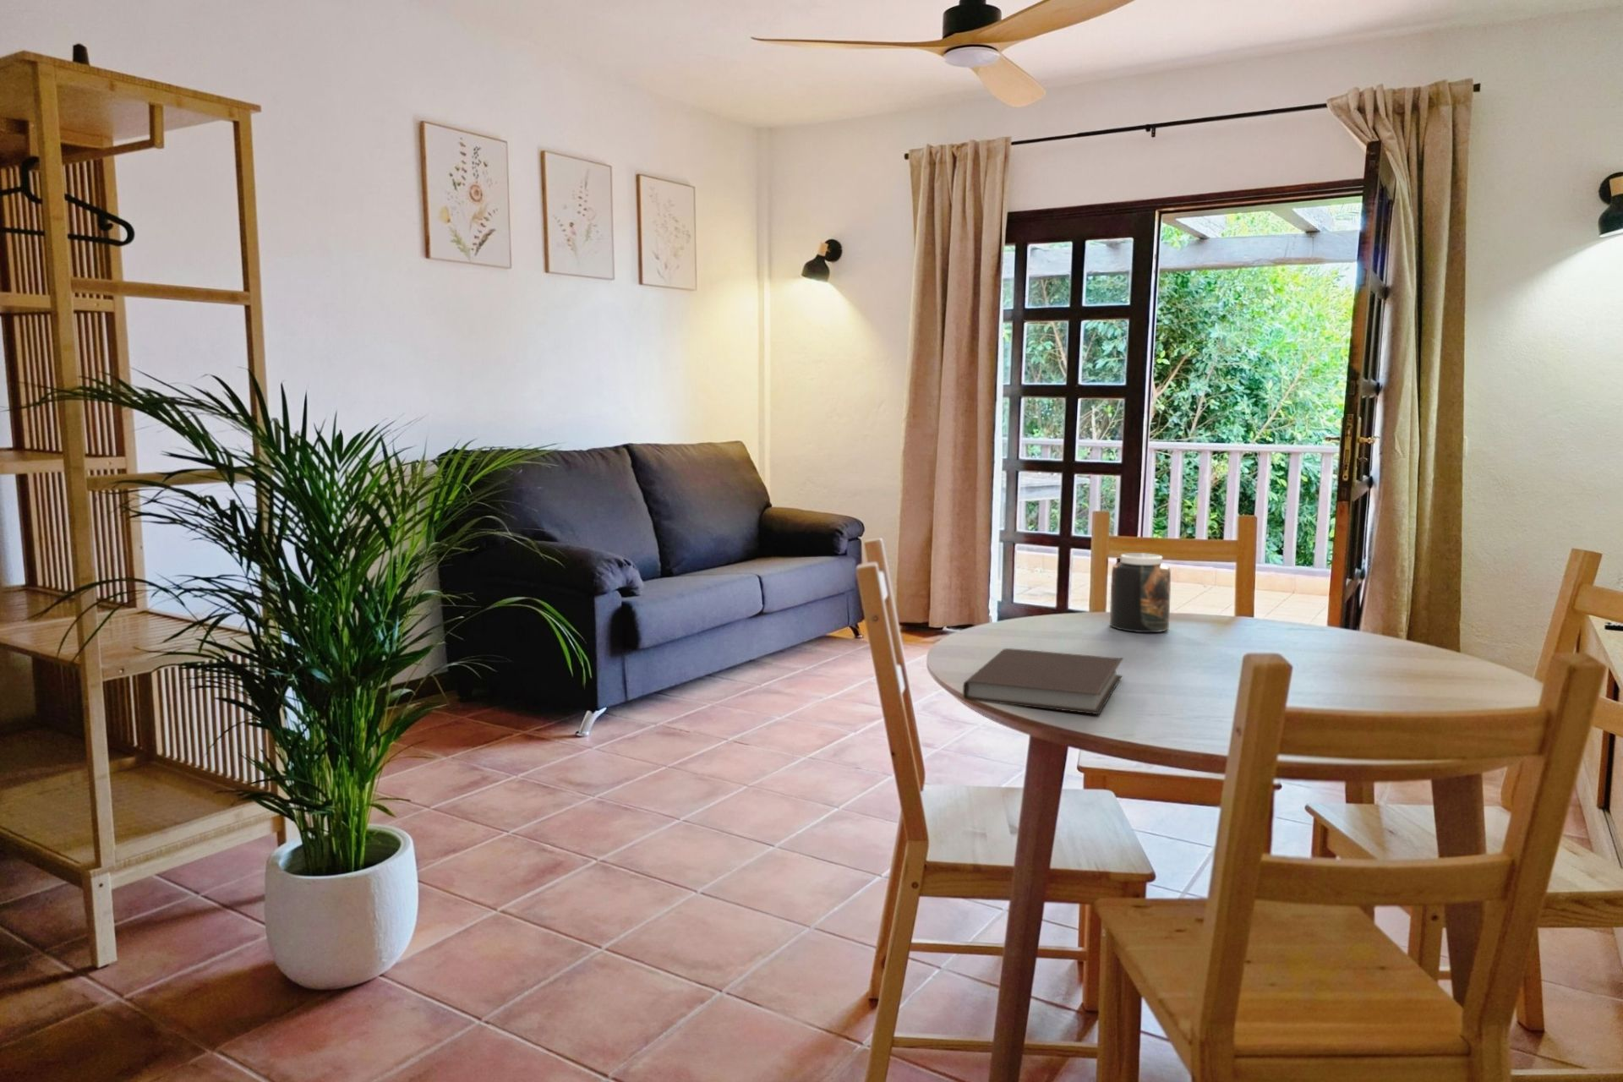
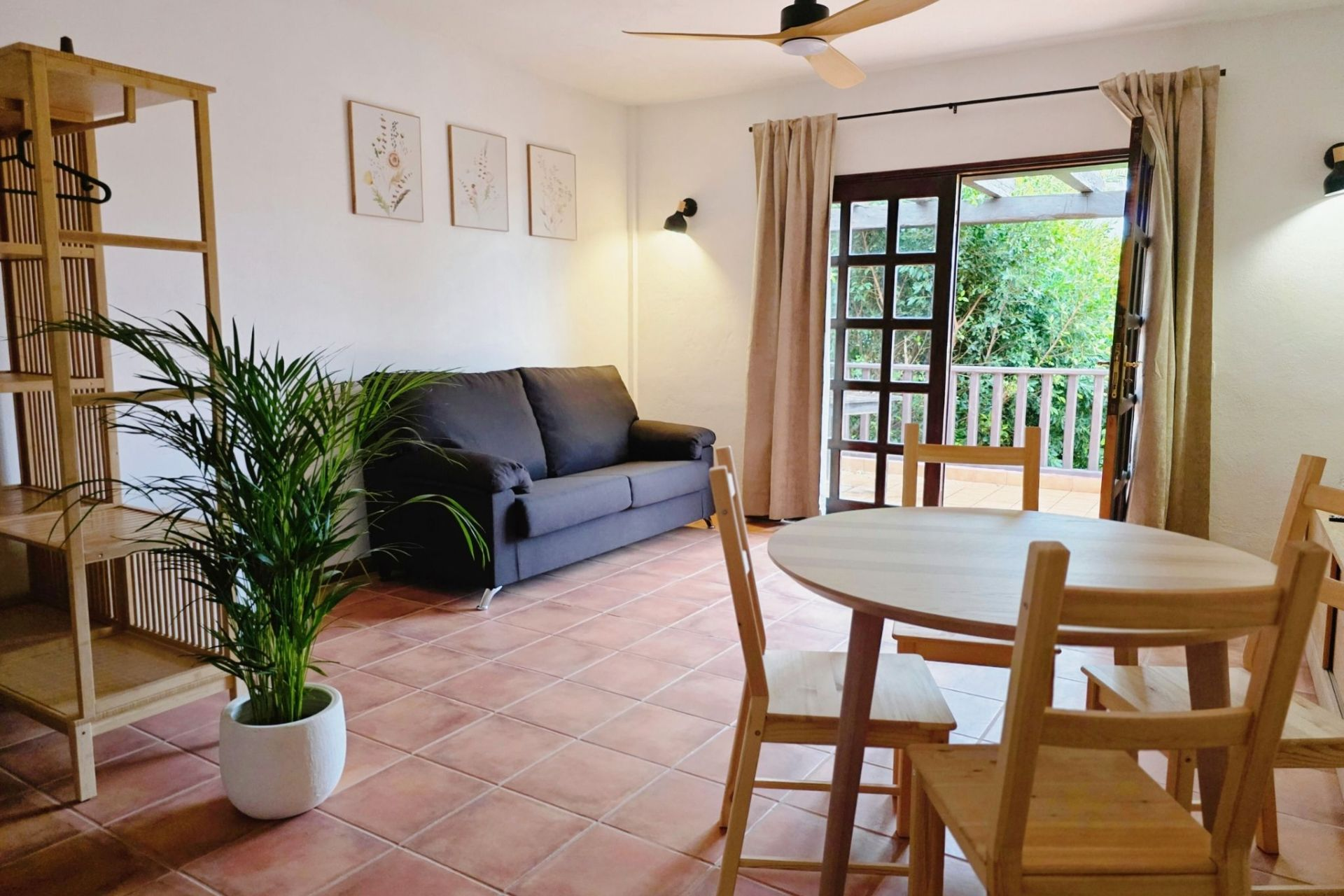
- notebook [962,647,1123,715]
- jar [1109,552,1171,633]
